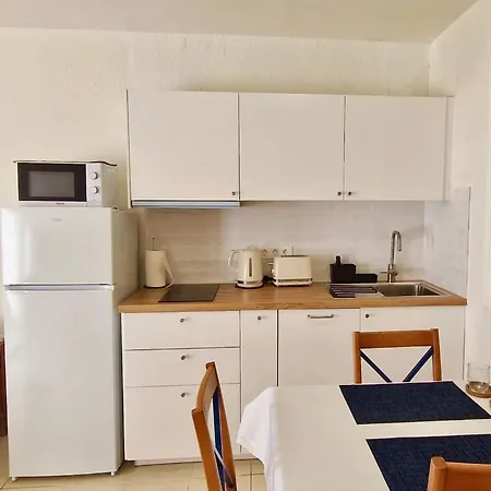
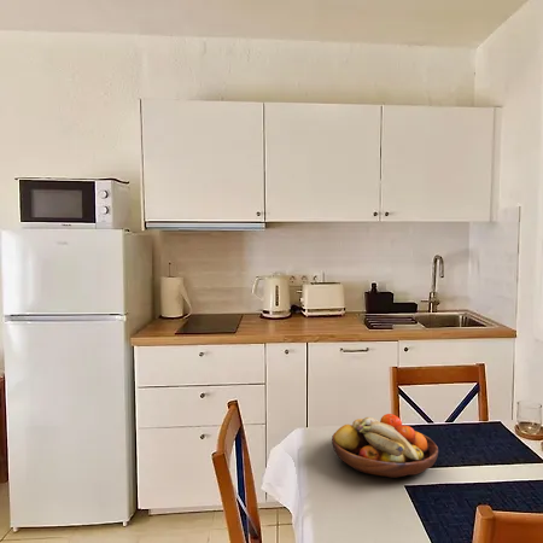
+ fruit bowl [331,413,439,479]
